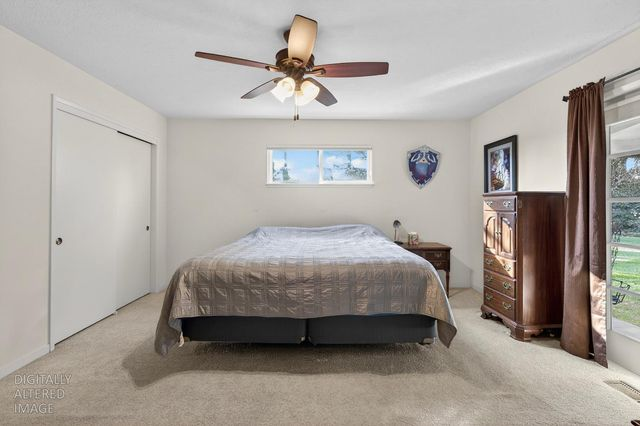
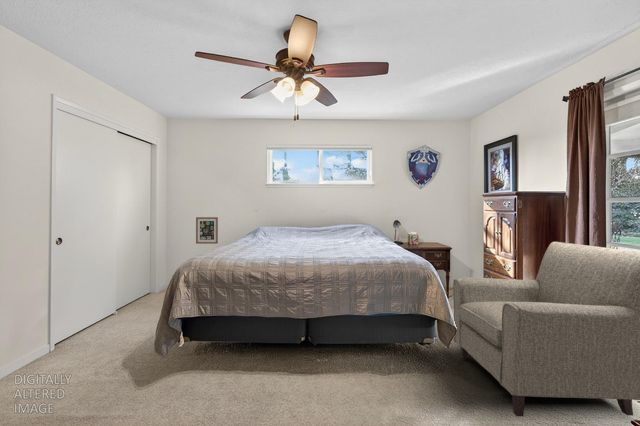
+ chair [452,241,640,417]
+ wall art [195,216,219,245]
